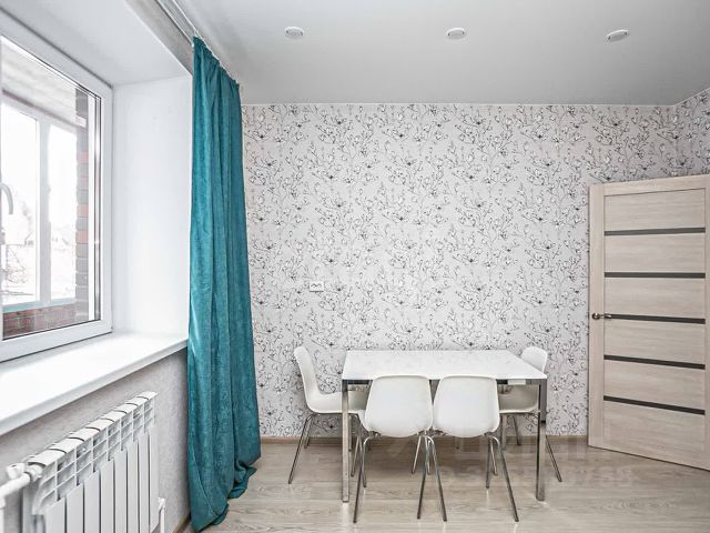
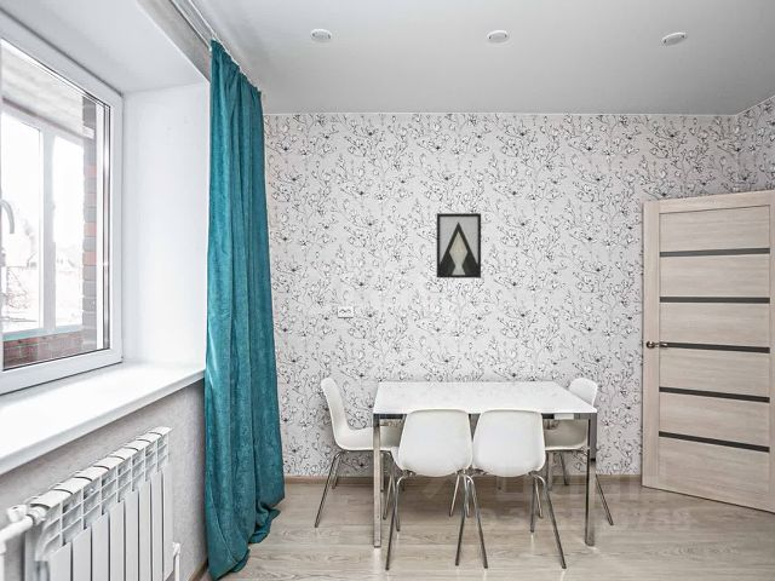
+ wall art [436,212,482,280]
